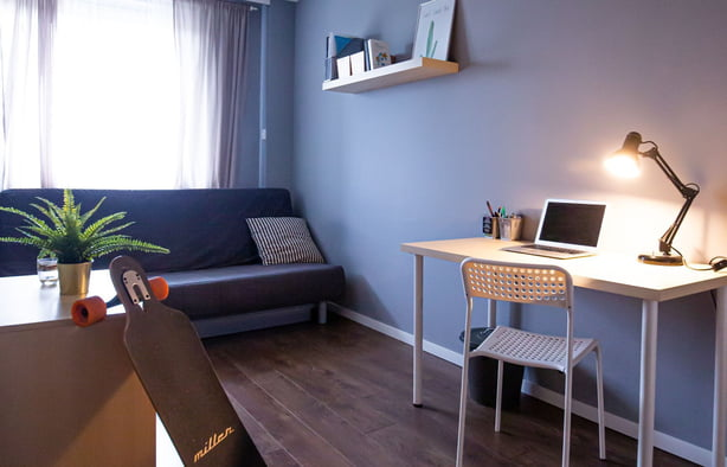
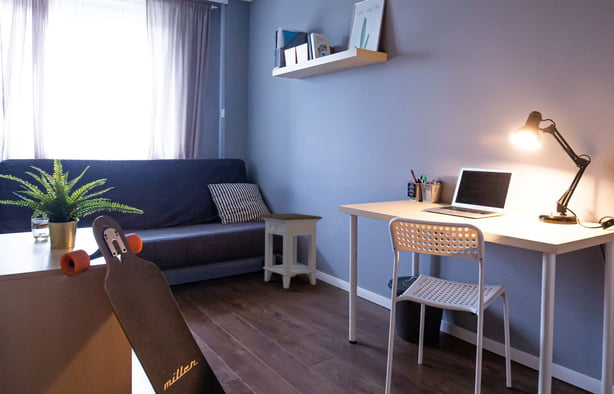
+ nightstand [259,213,323,289]
